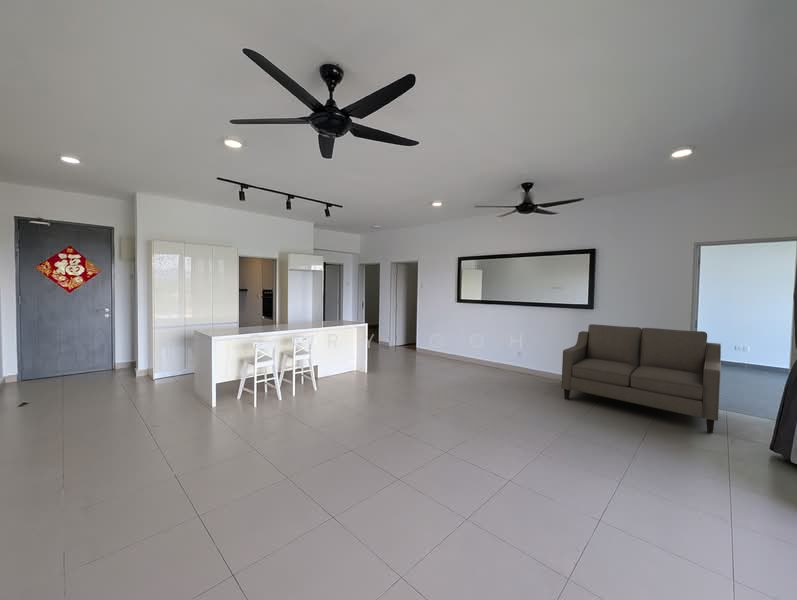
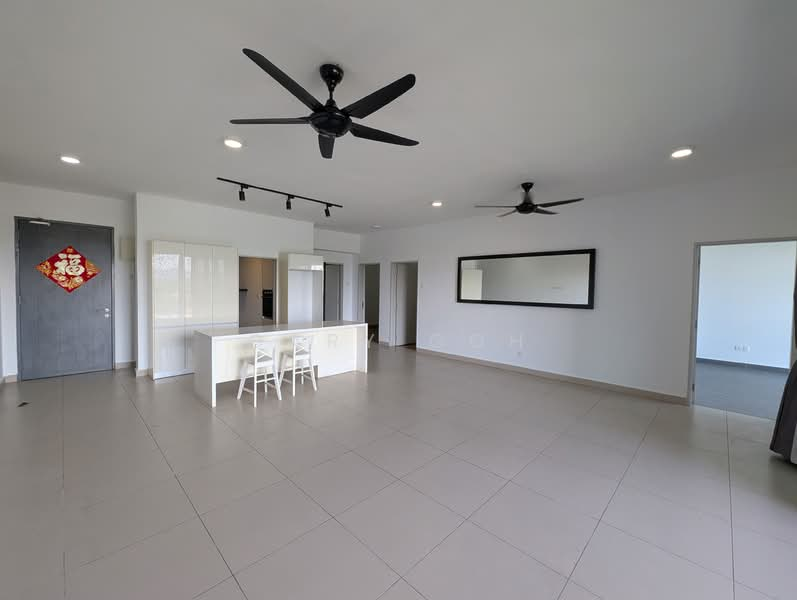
- sofa [560,323,722,434]
